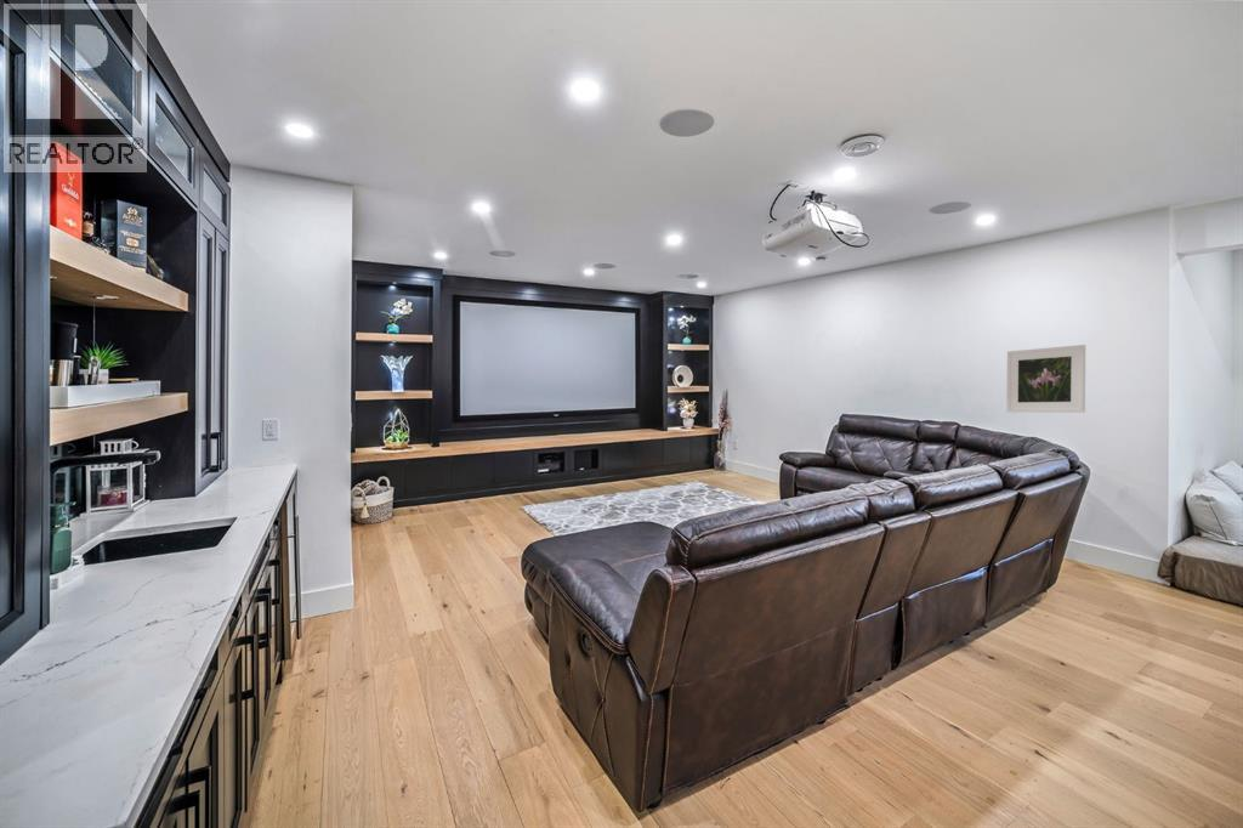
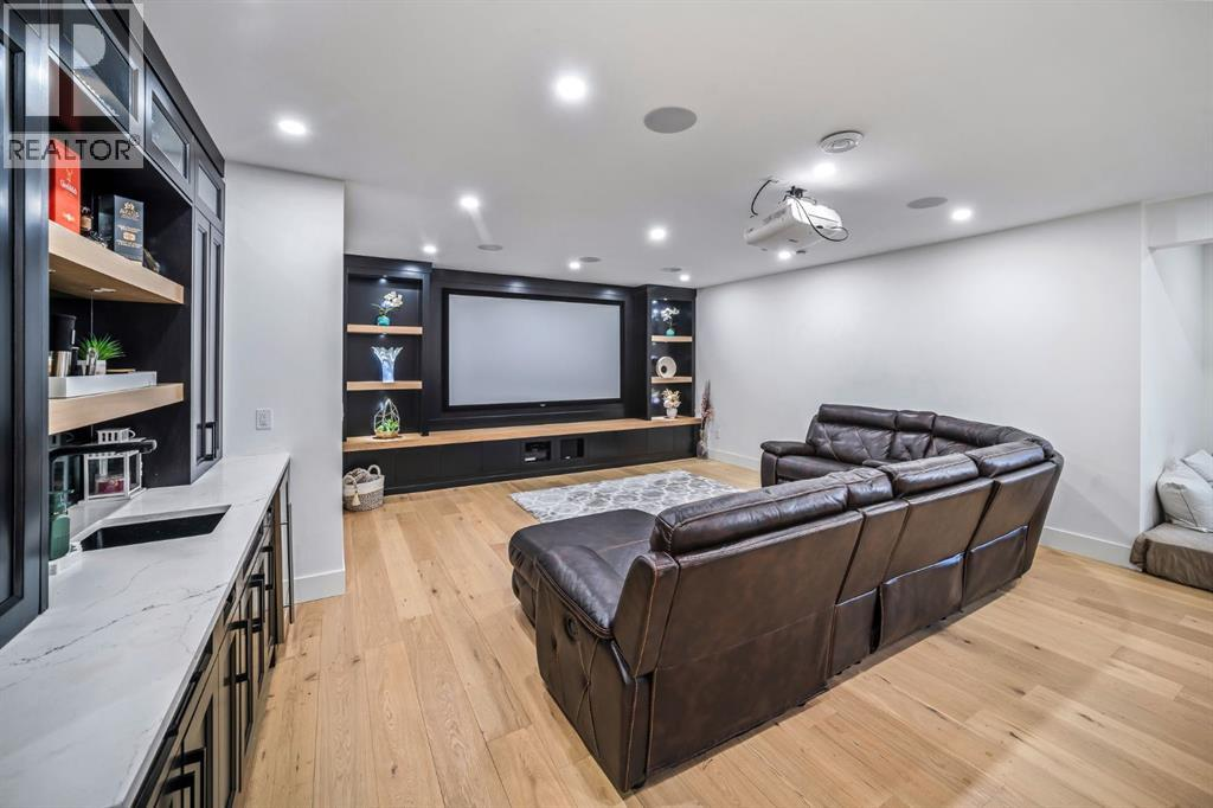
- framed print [1005,344,1086,414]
